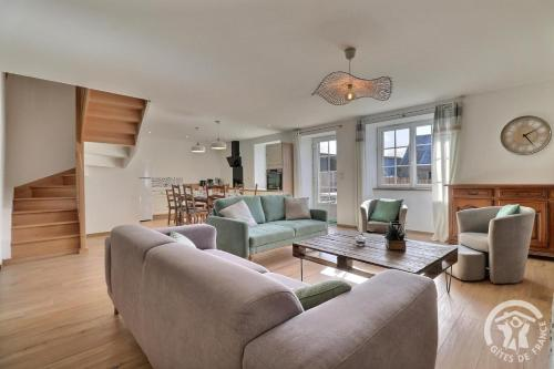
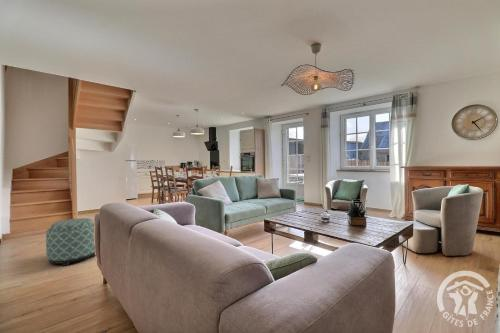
+ ottoman [45,217,97,267]
